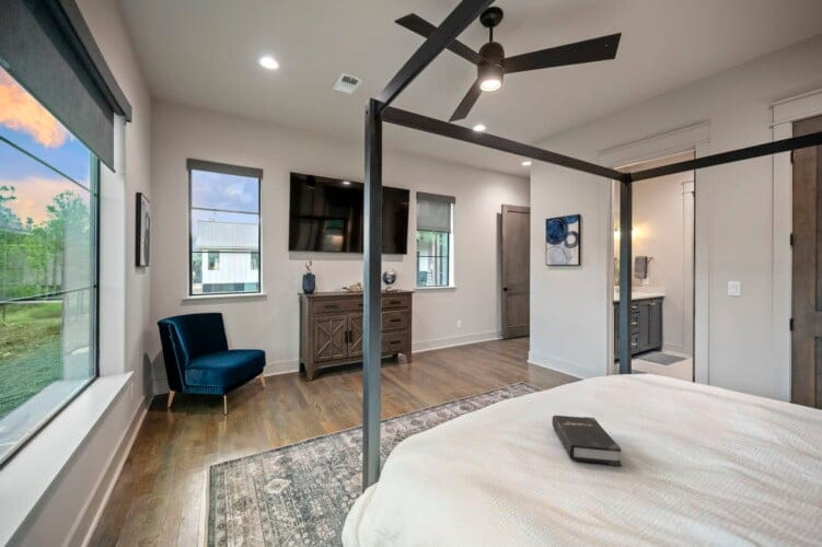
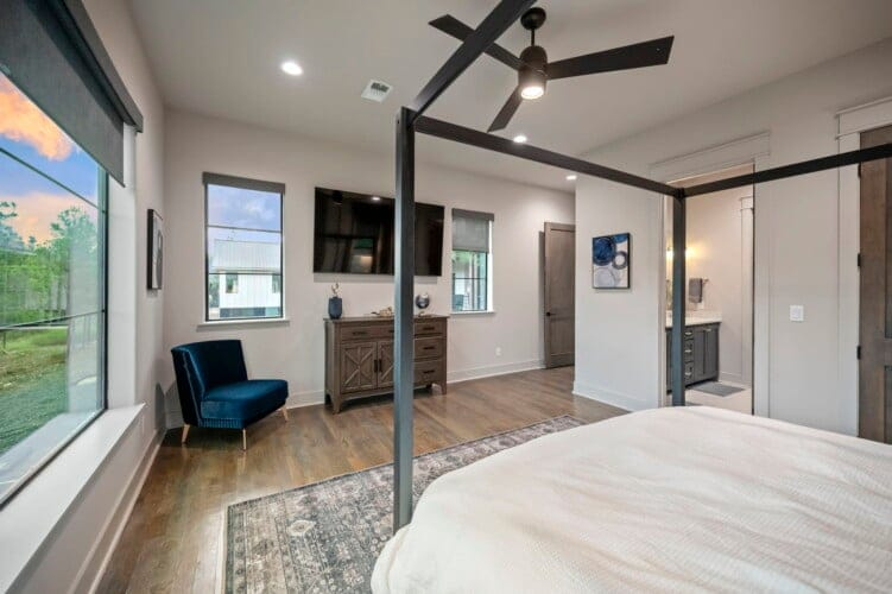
- hardback book [551,415,623,467]
